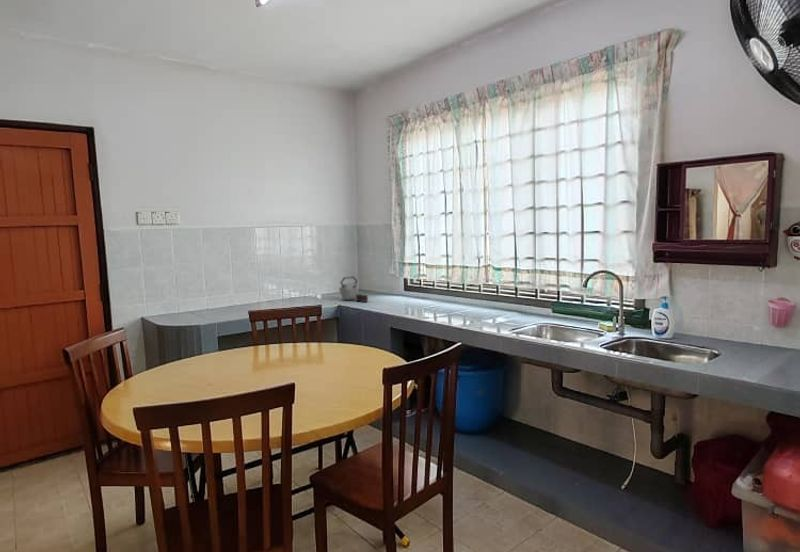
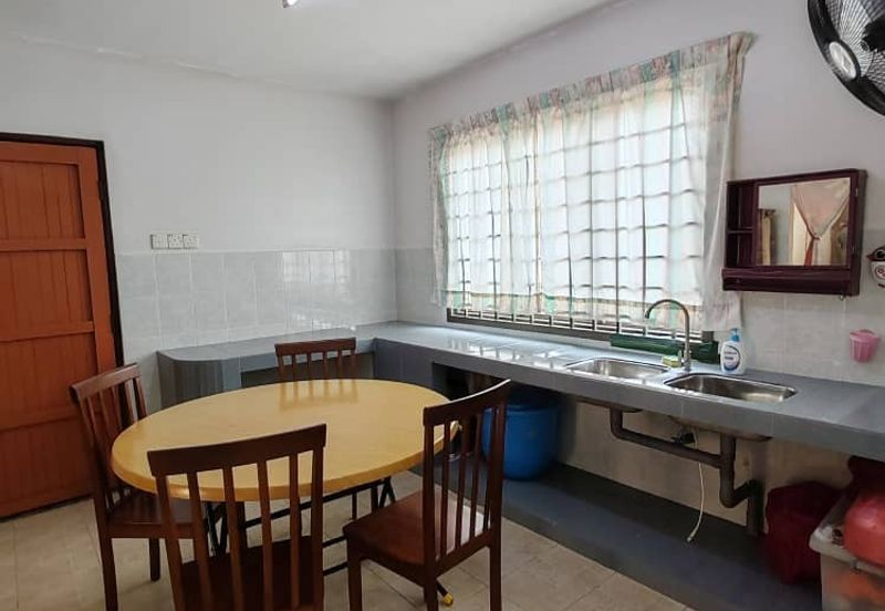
- kettle [338,275,369,303]
